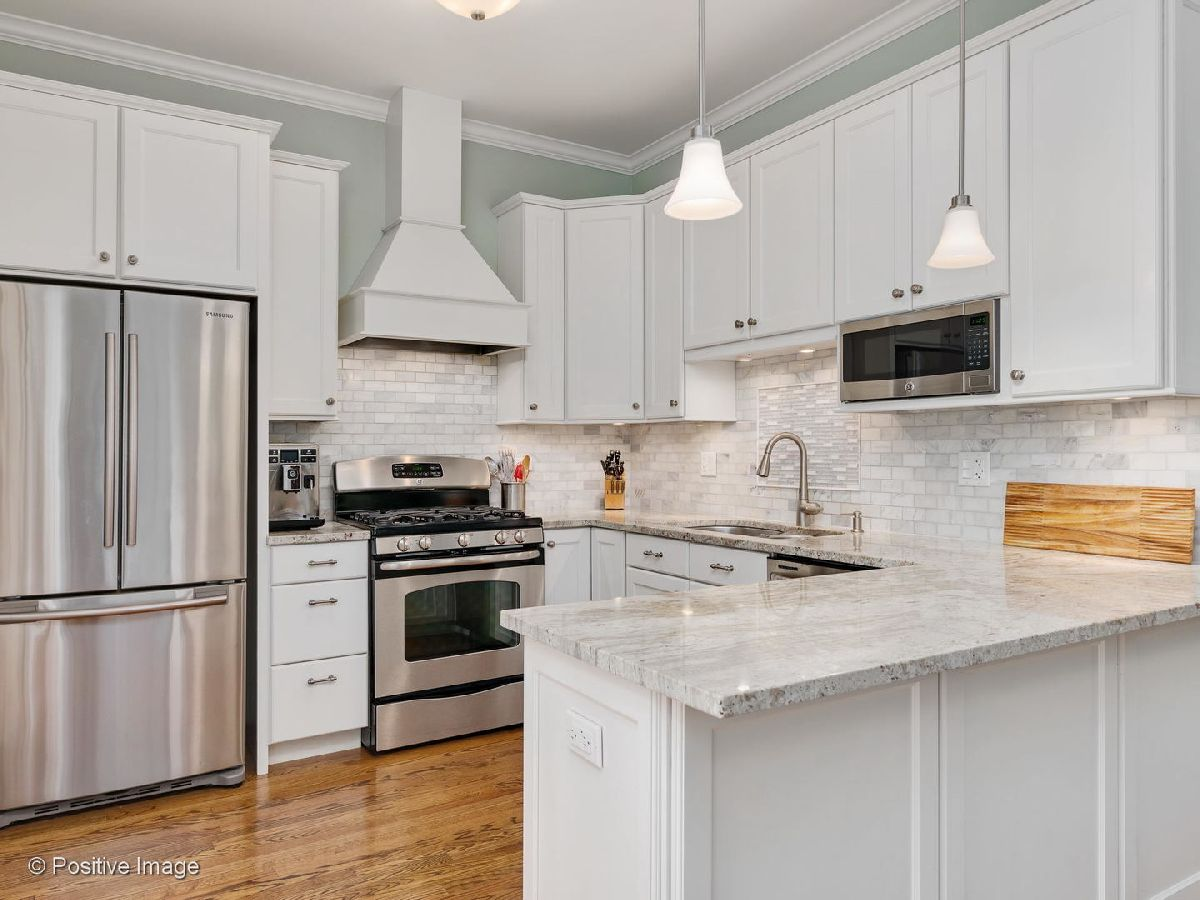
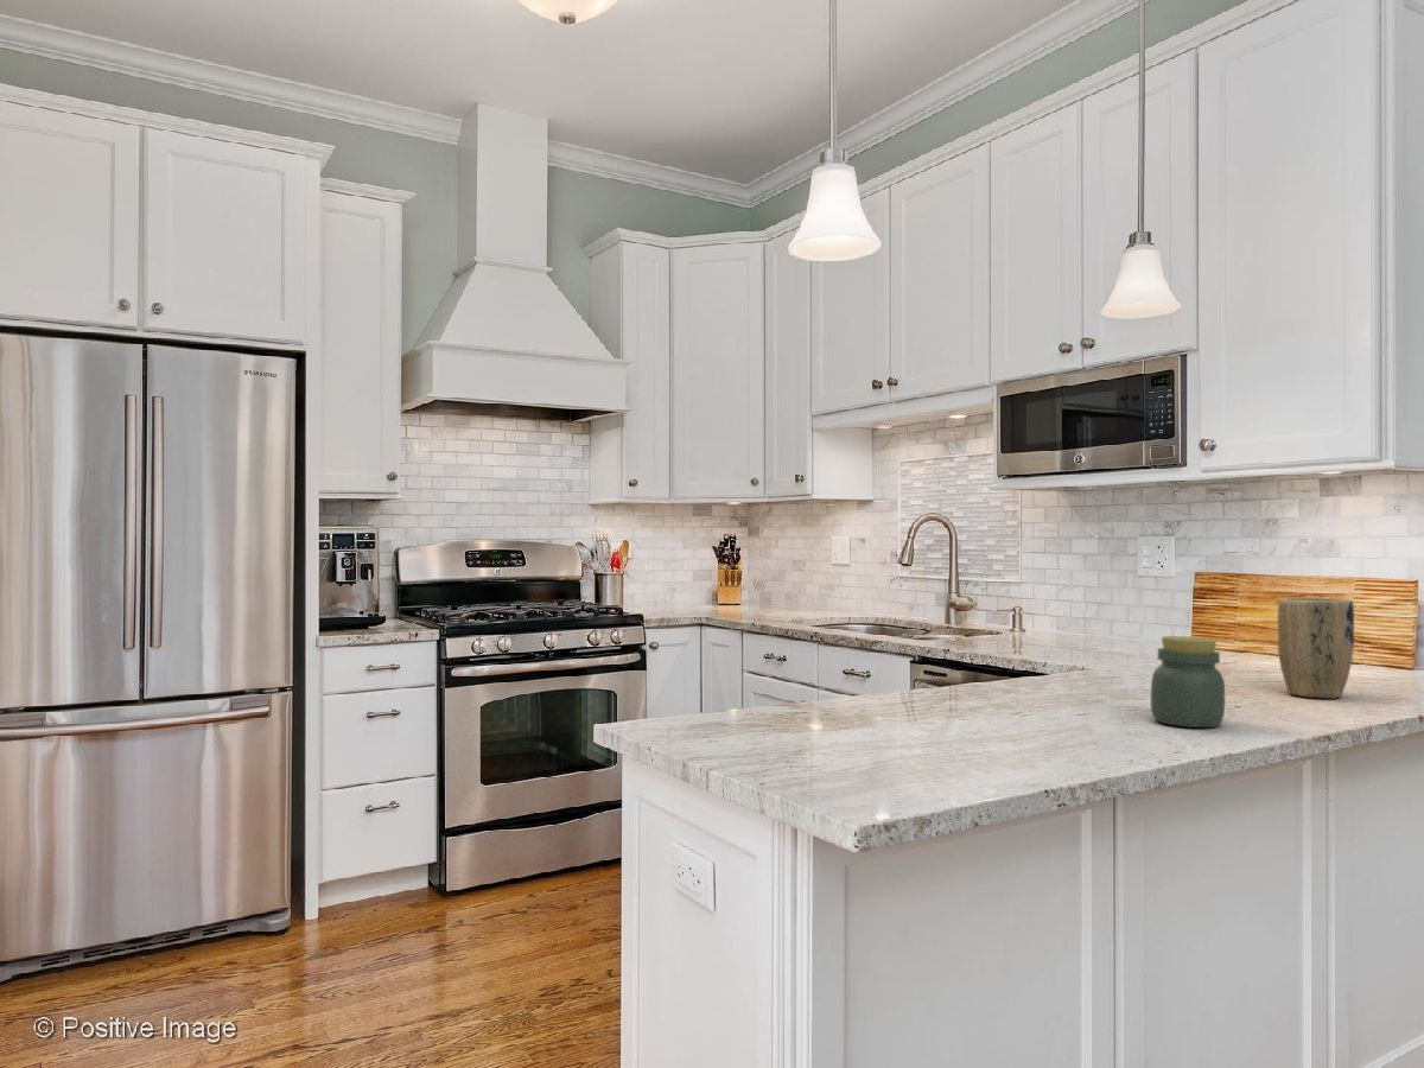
+ jar [1150,635,1226,729]
+ plant pot [1277,597,1355,700]
